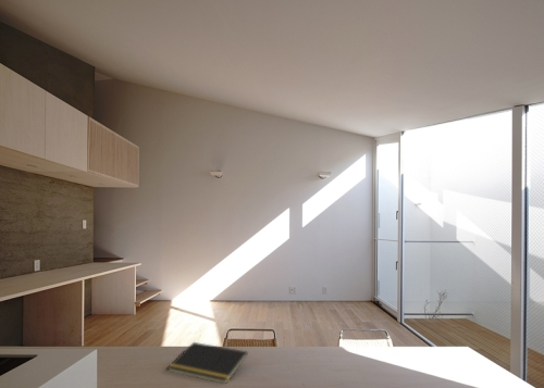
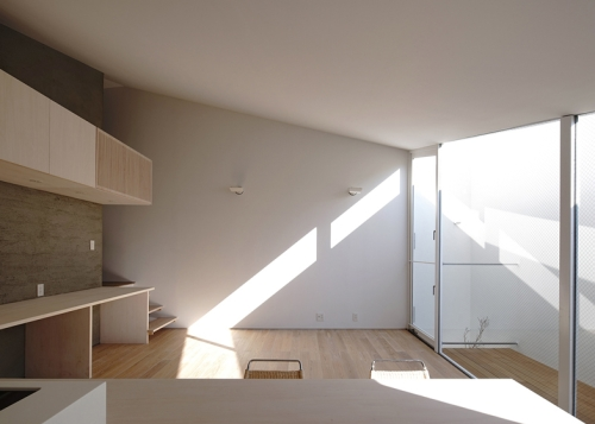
- notepad [166,341,249,385]
